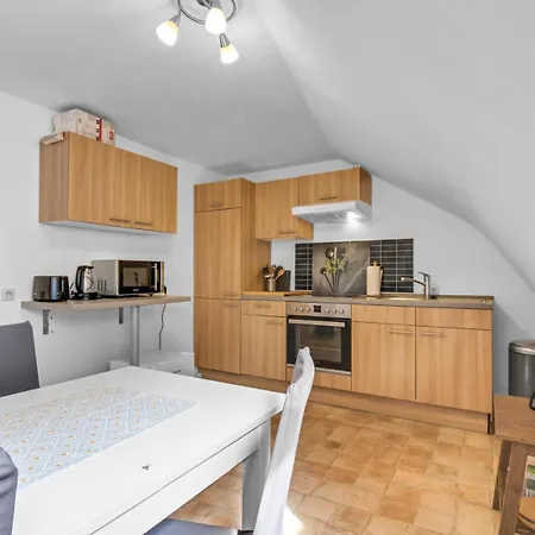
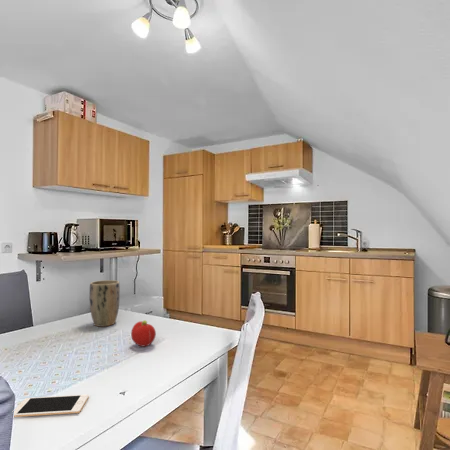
+ plant pot [89,279,121,328]
+ fruit [130,319,157,347]
+ cell phone [13,394,90,418]
